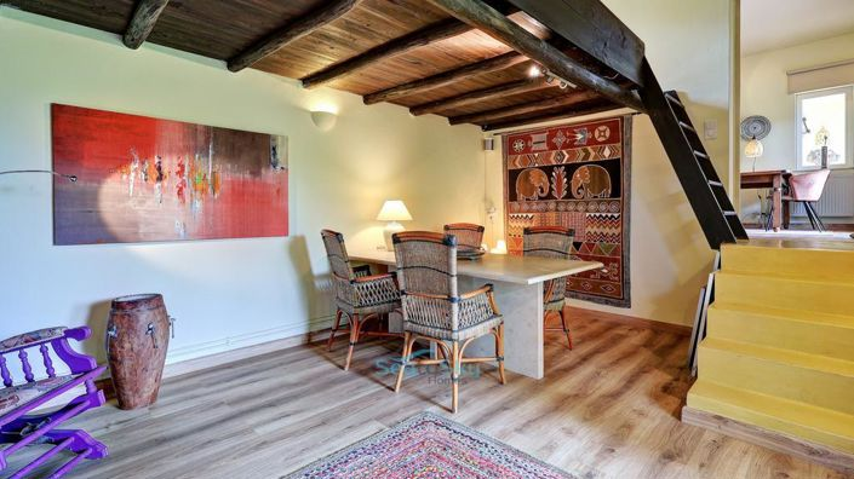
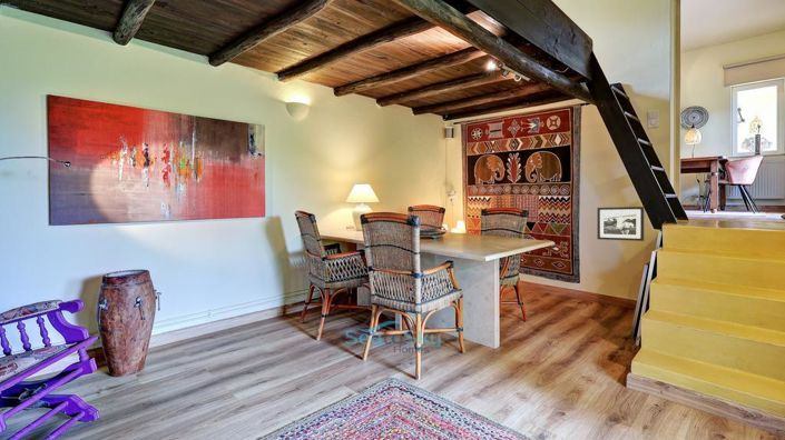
+ picture frame [597,206,645,242]
